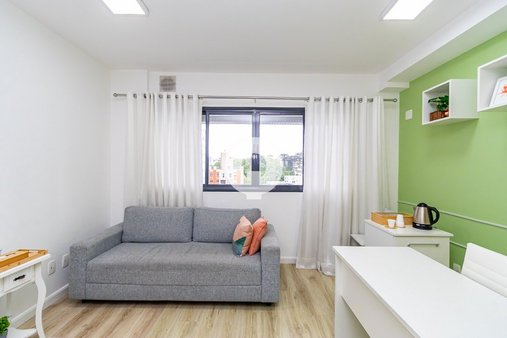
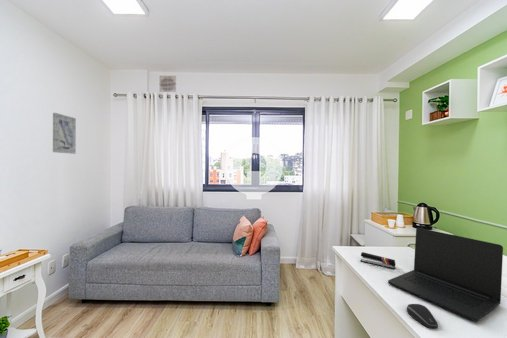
+ computer mouse [406,303,439,329]
+ stapler [360,251,396,270]
+ laptop [387,227,504,322]
+ wall art [52,112,77,155]
